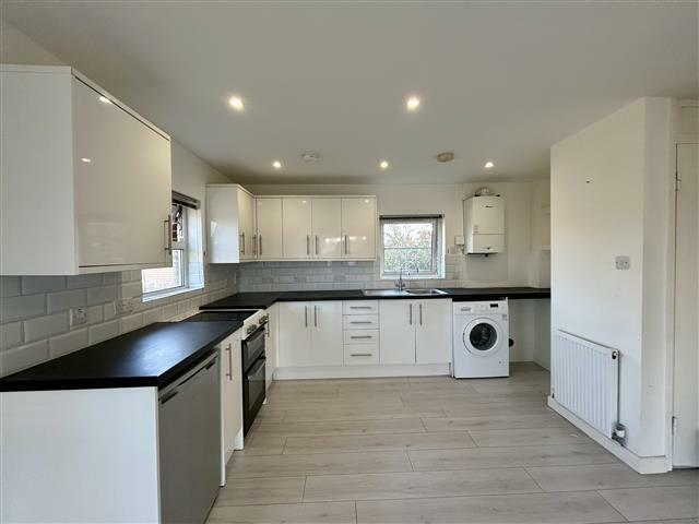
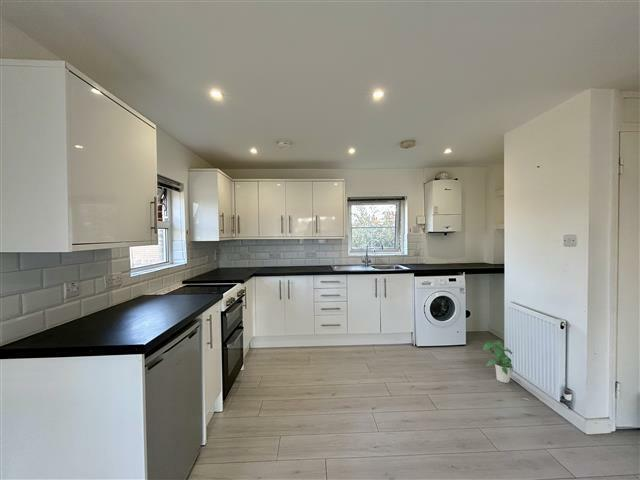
+ potted plant [482,340,514,384]
